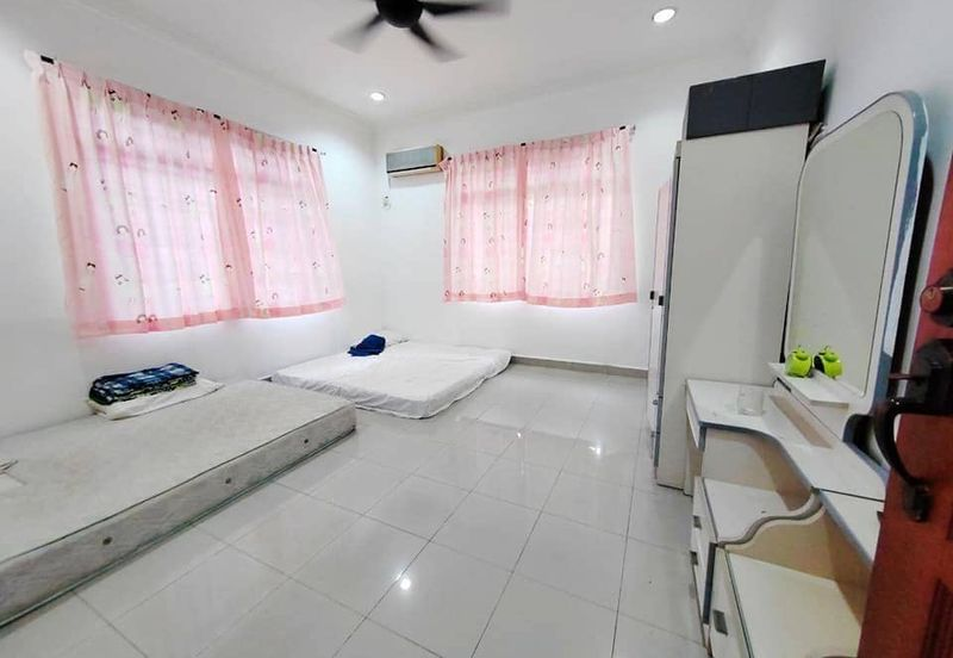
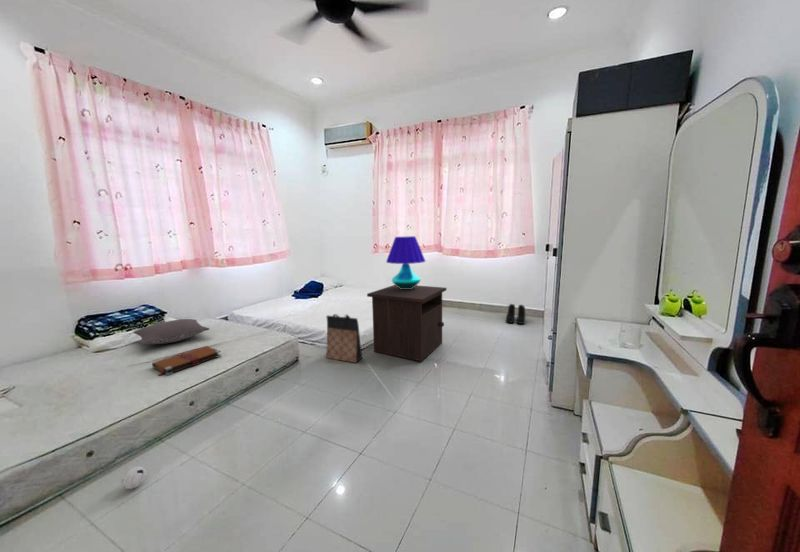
+ ball [120,466,148,490]
+ bag [325,313,363,364]
+ boots [505,303,526,325]
+ book [151,345,222,377]
+ pillow [132,318,210,346]
+ nightstand [366,284,447,362]
+ table lamp [385,235,426,289]
